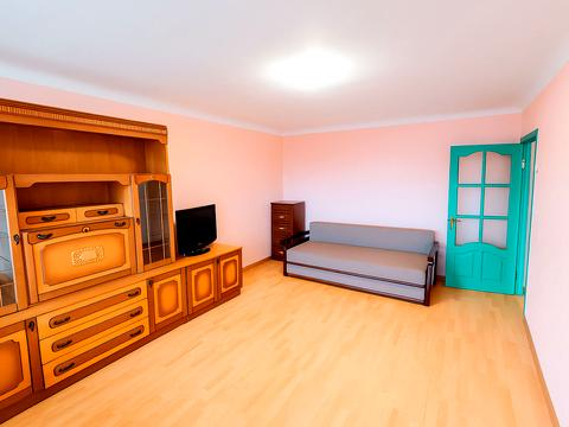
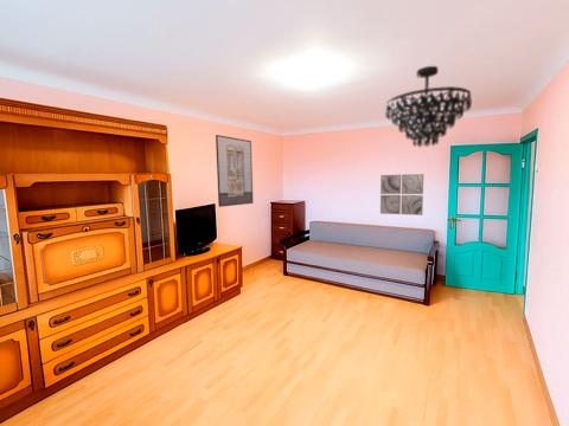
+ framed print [215,134,254,208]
+ wall art [379,173,424,217]
+ chandelier [384,65,473,148]
